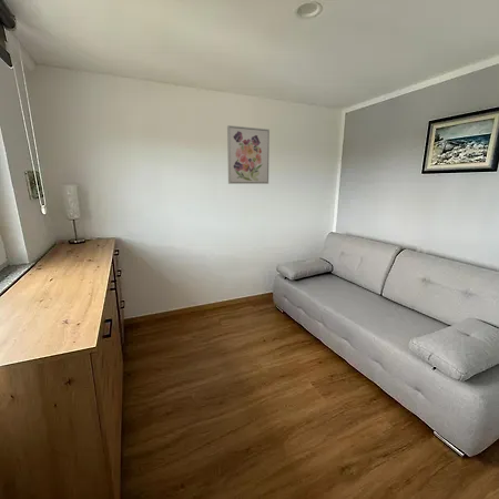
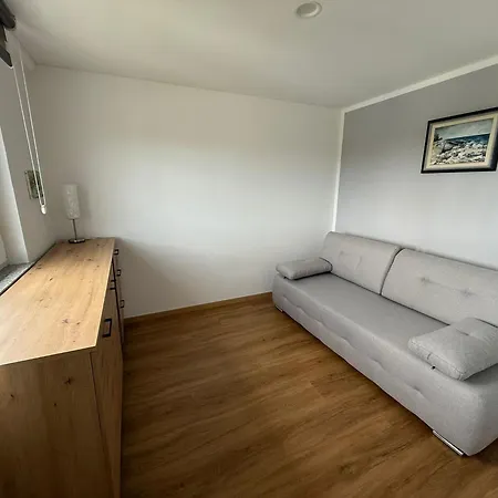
- wall art [226,124,271,185]
